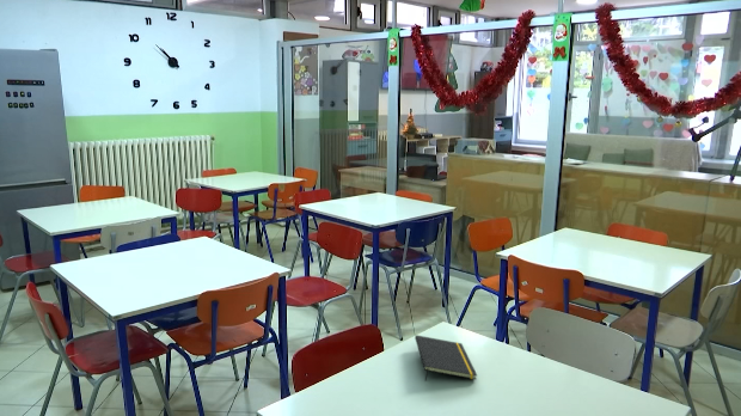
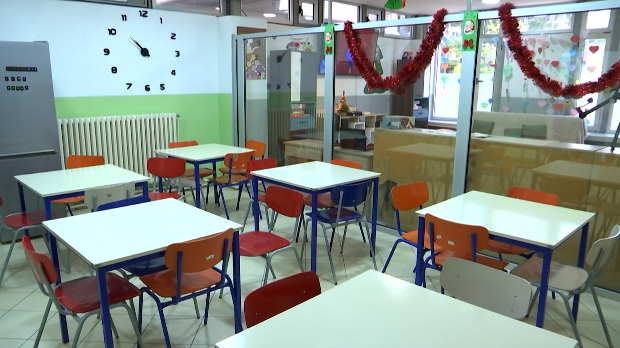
- notepad [414,334,478,383]
